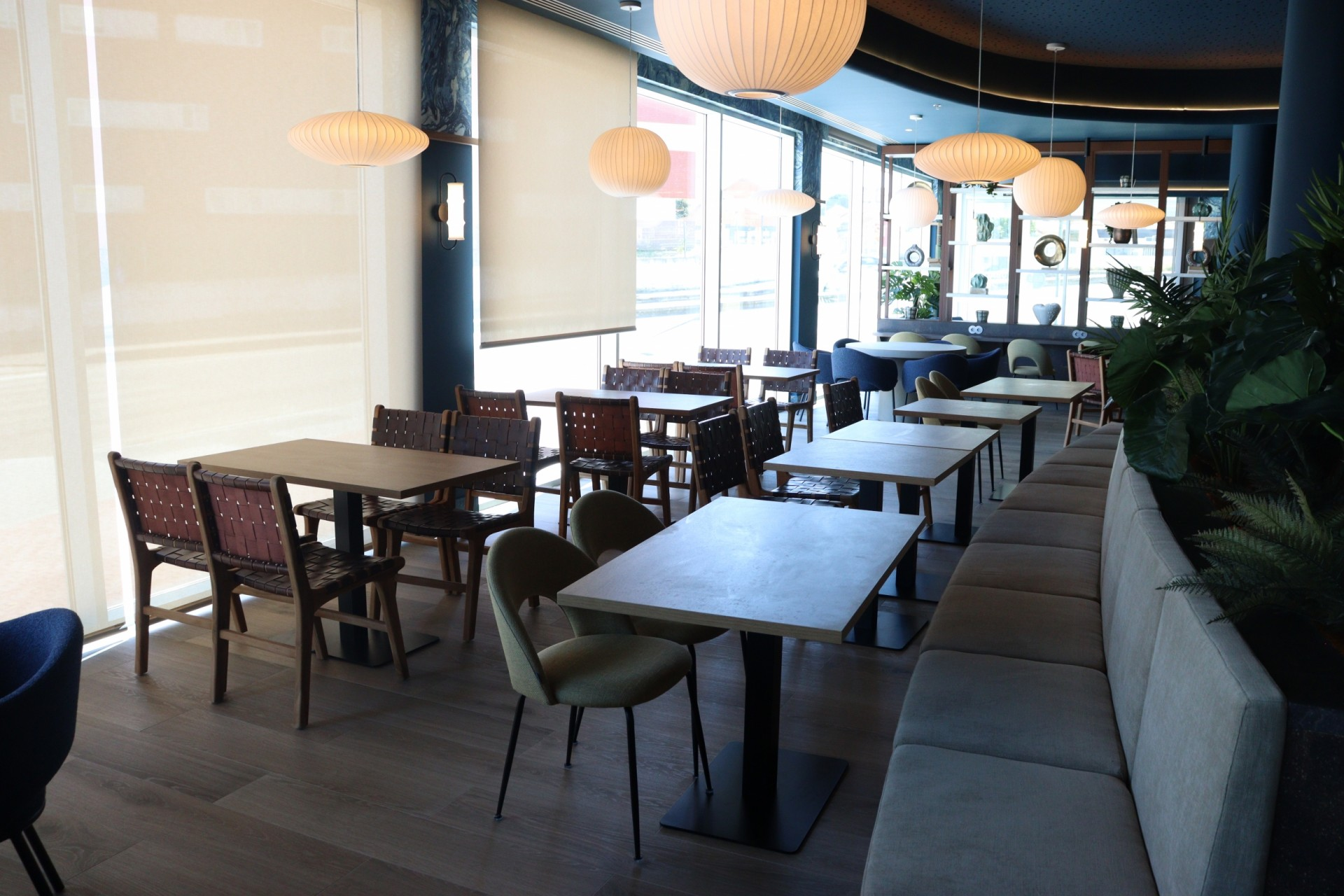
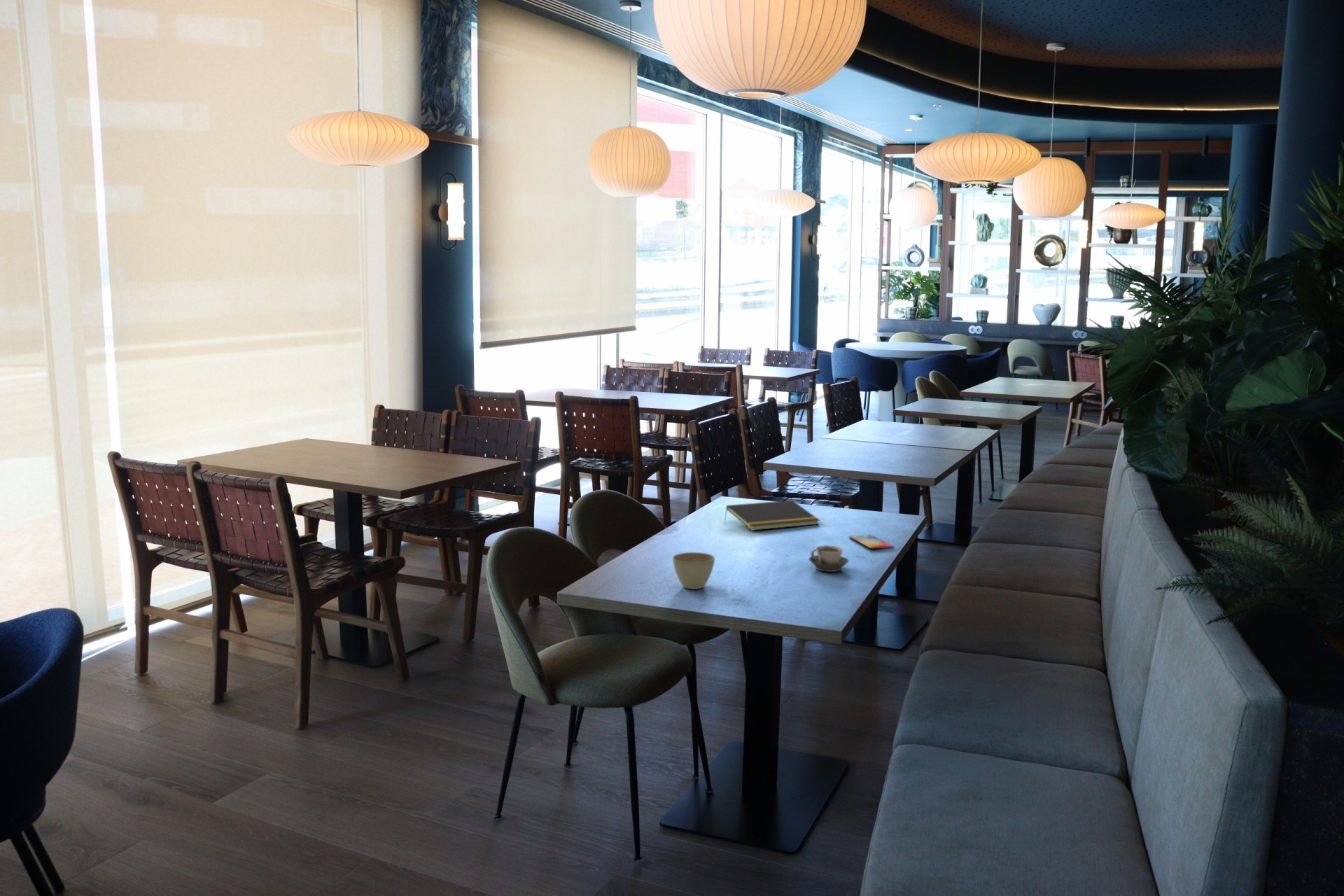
+ notepad [724,499,820,531]
+ smartphone [848,534,895,550]
+ flower pot [672,552,715,590]
+ cup [808,545,850,573]
